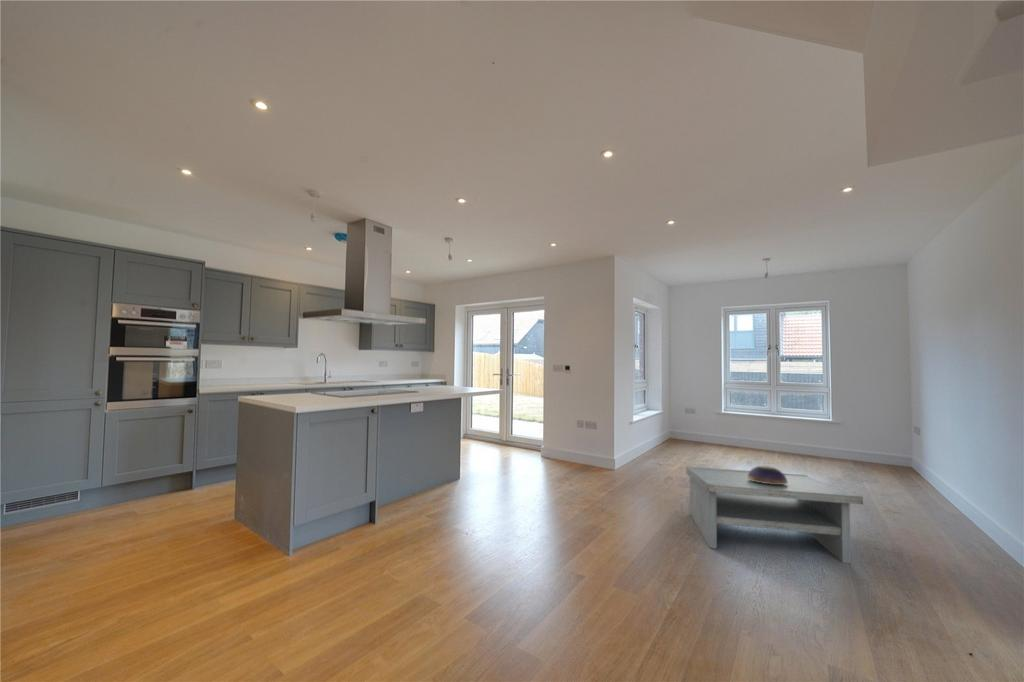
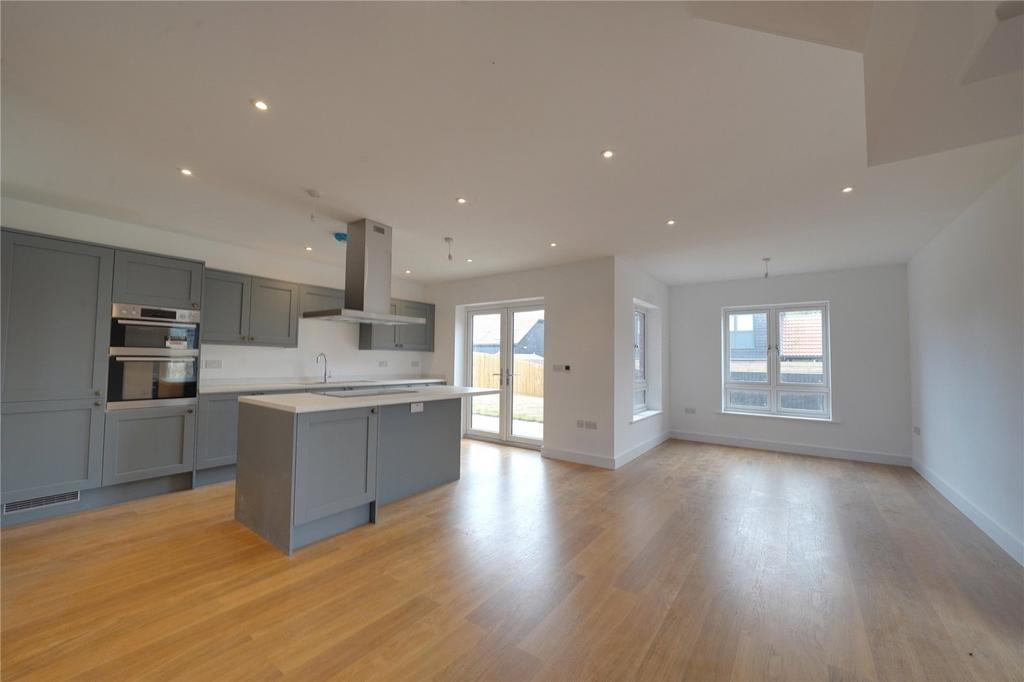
- coffee table [685,465,864,564]
- decorative bowl [747,465,788,484]
